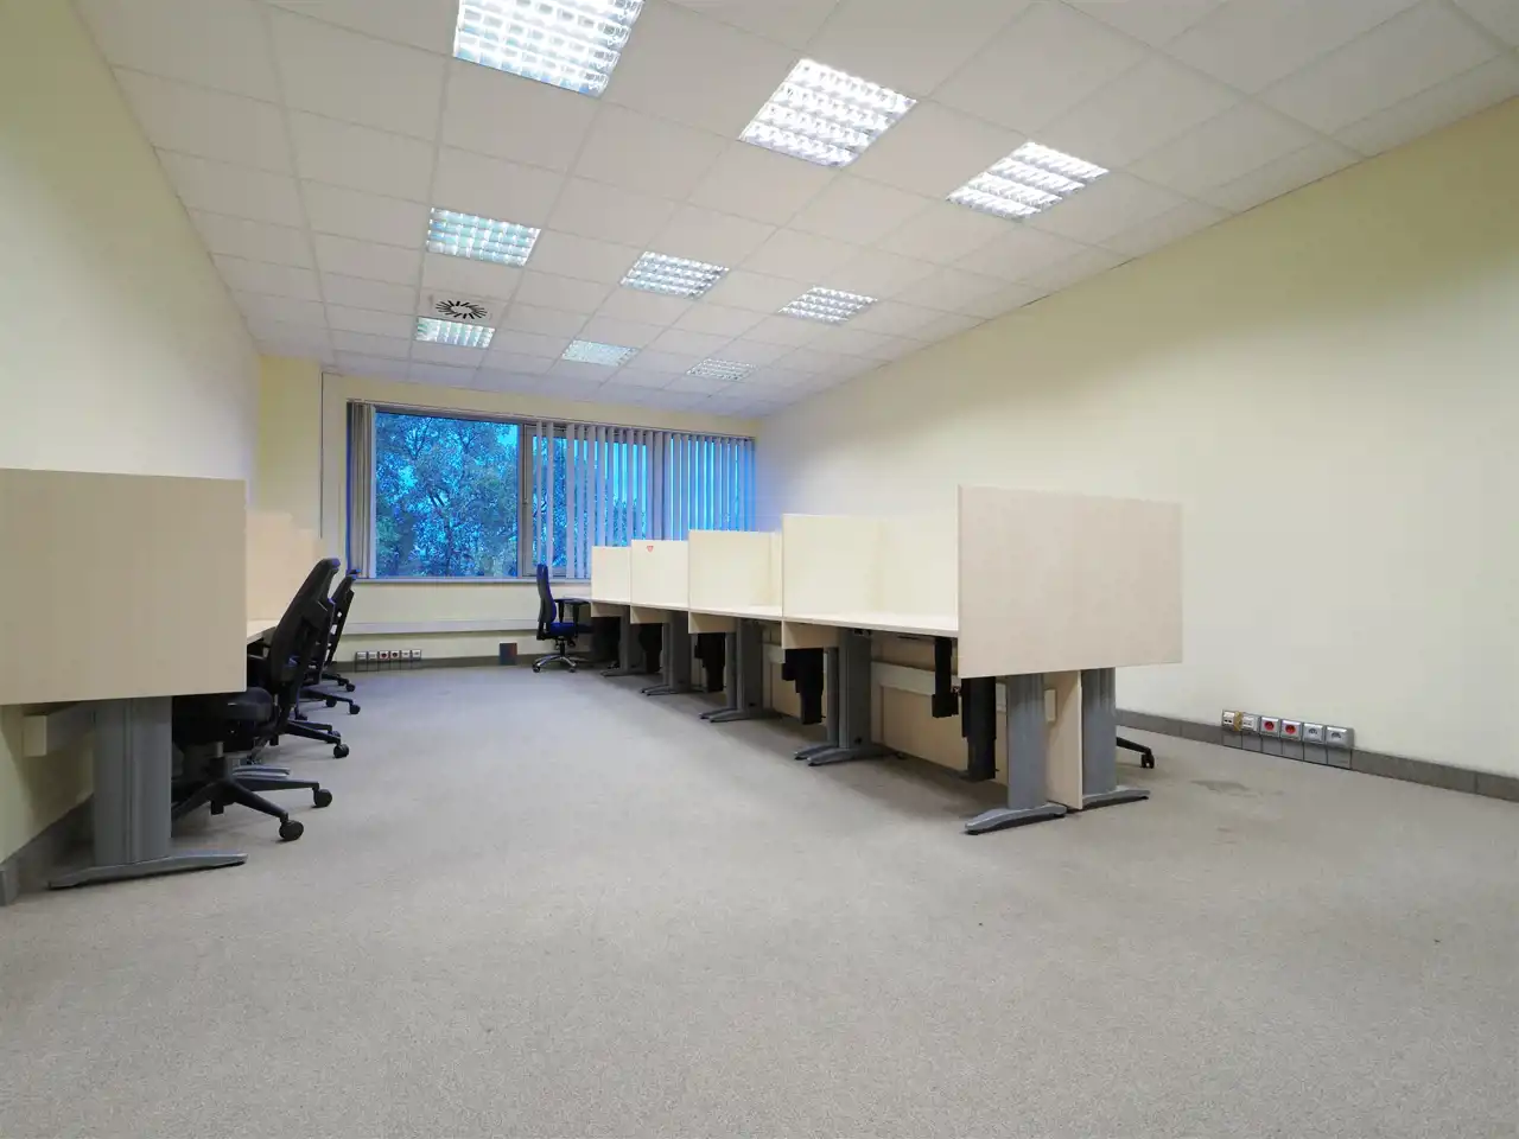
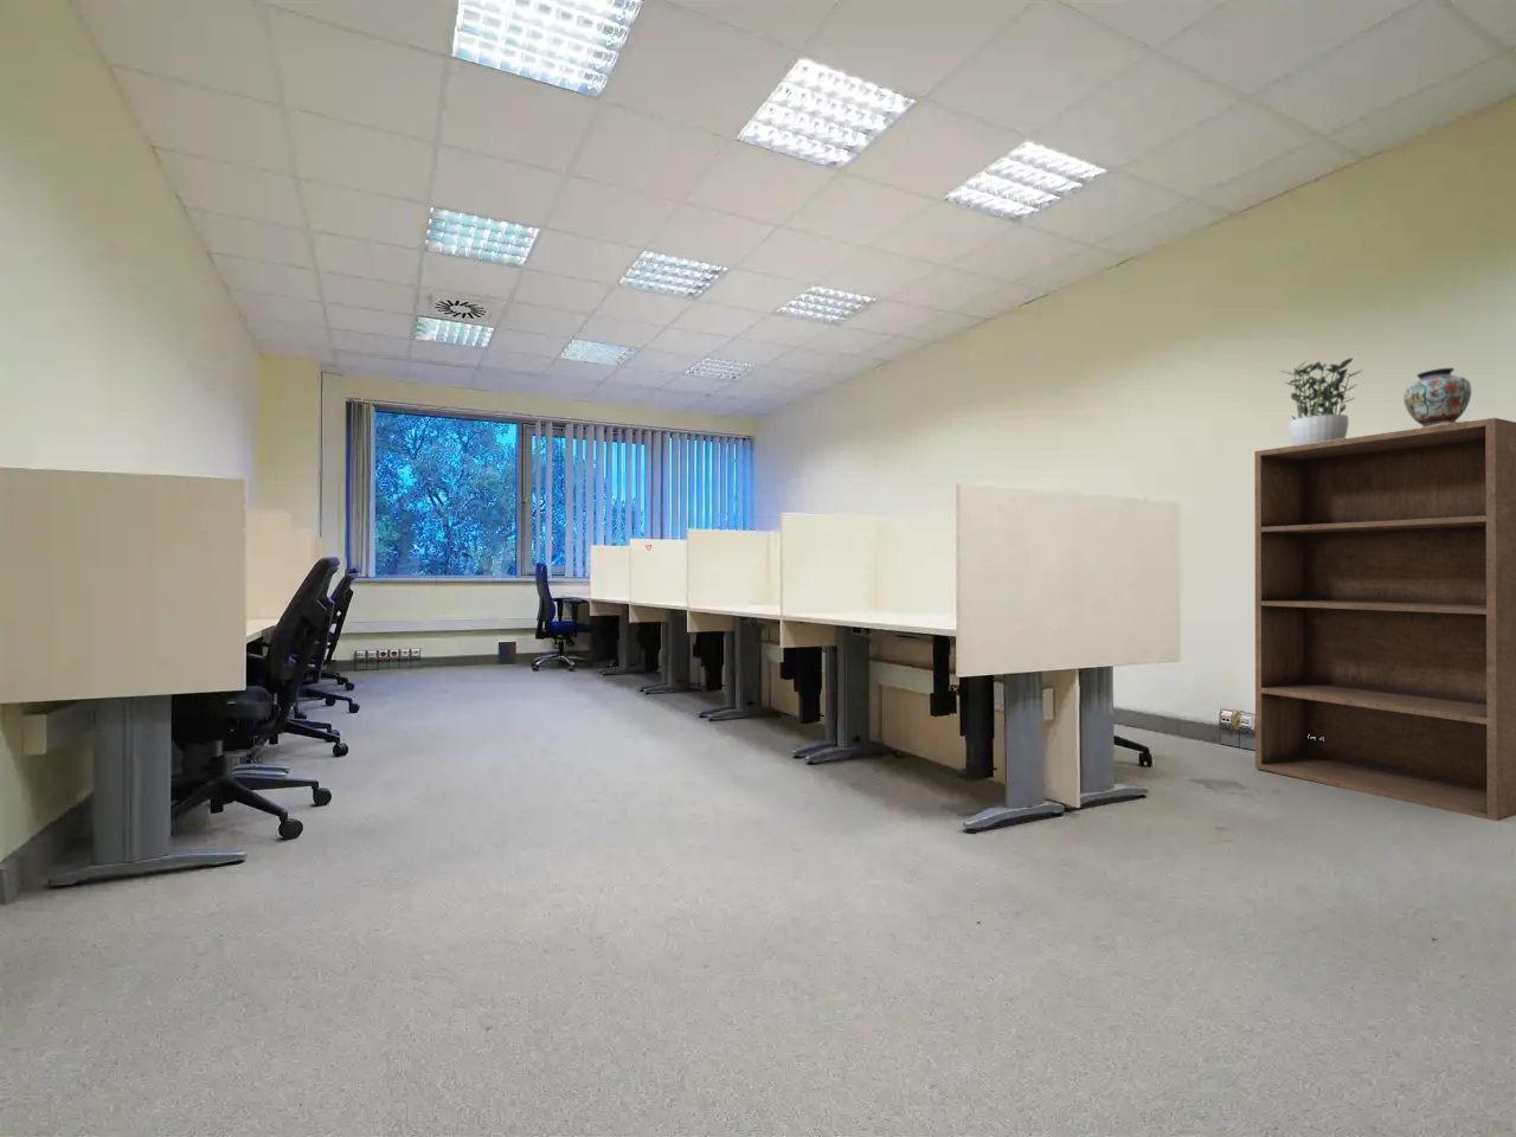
+ decorative vase [1403,367,1472,430]
+ potted plant [1281,356,1364,447]
+ bookshelf [1253,417,1516,822]
